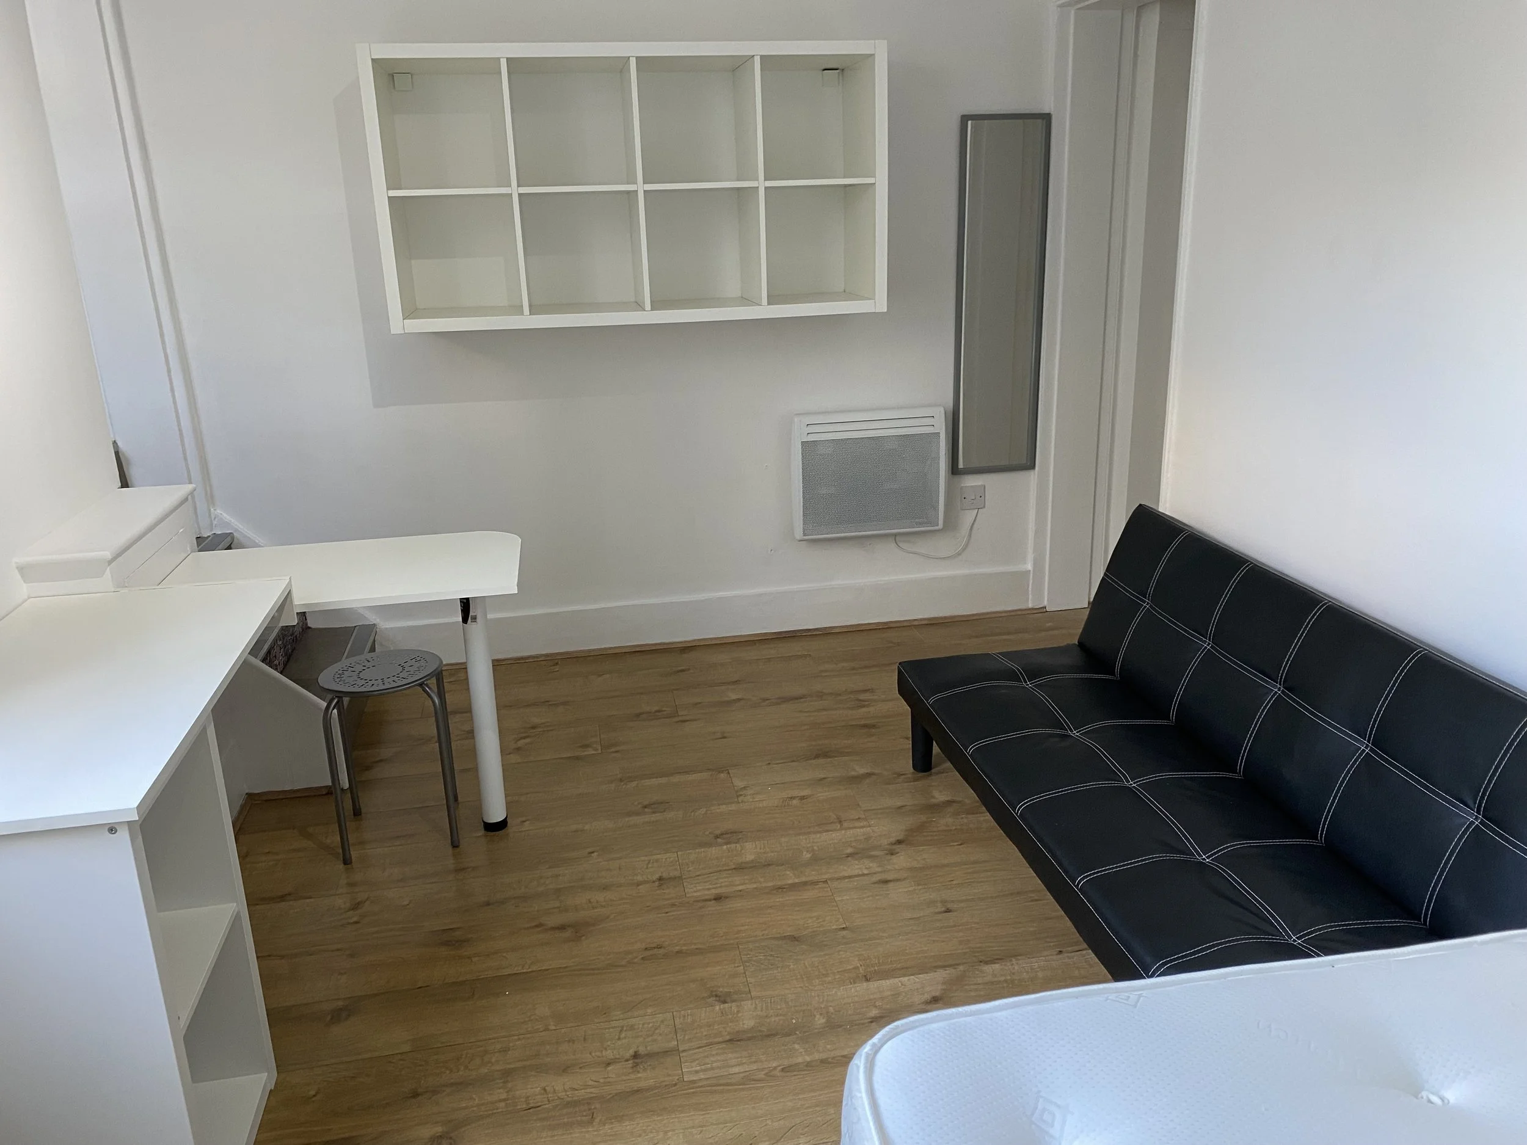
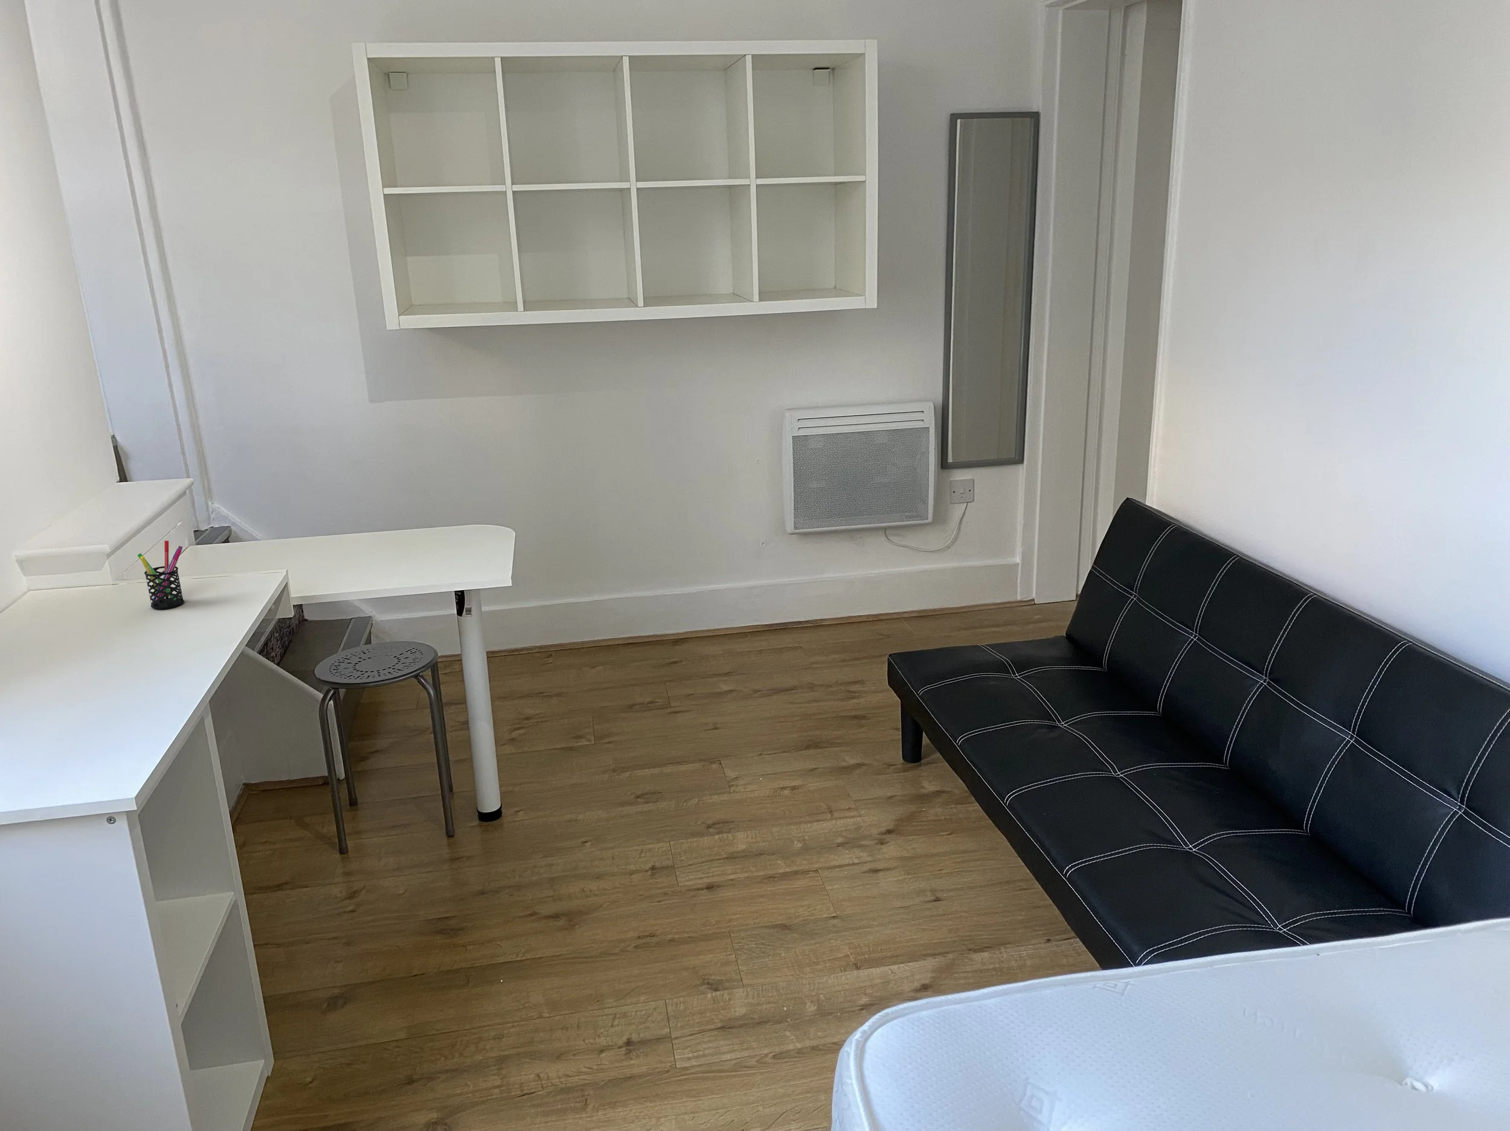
+ pen holder [137,539,184,609]
